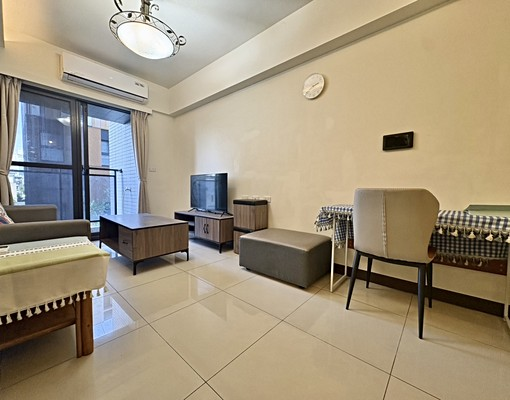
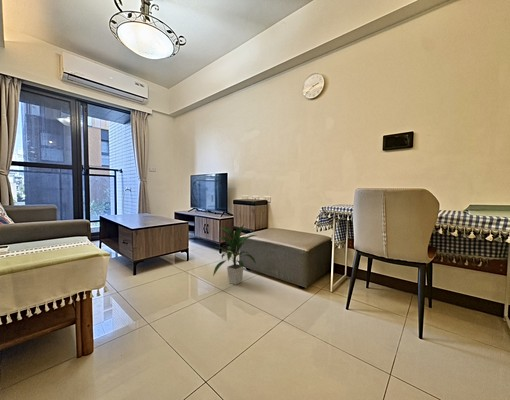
+ indoor plant [212,224,258,286]
